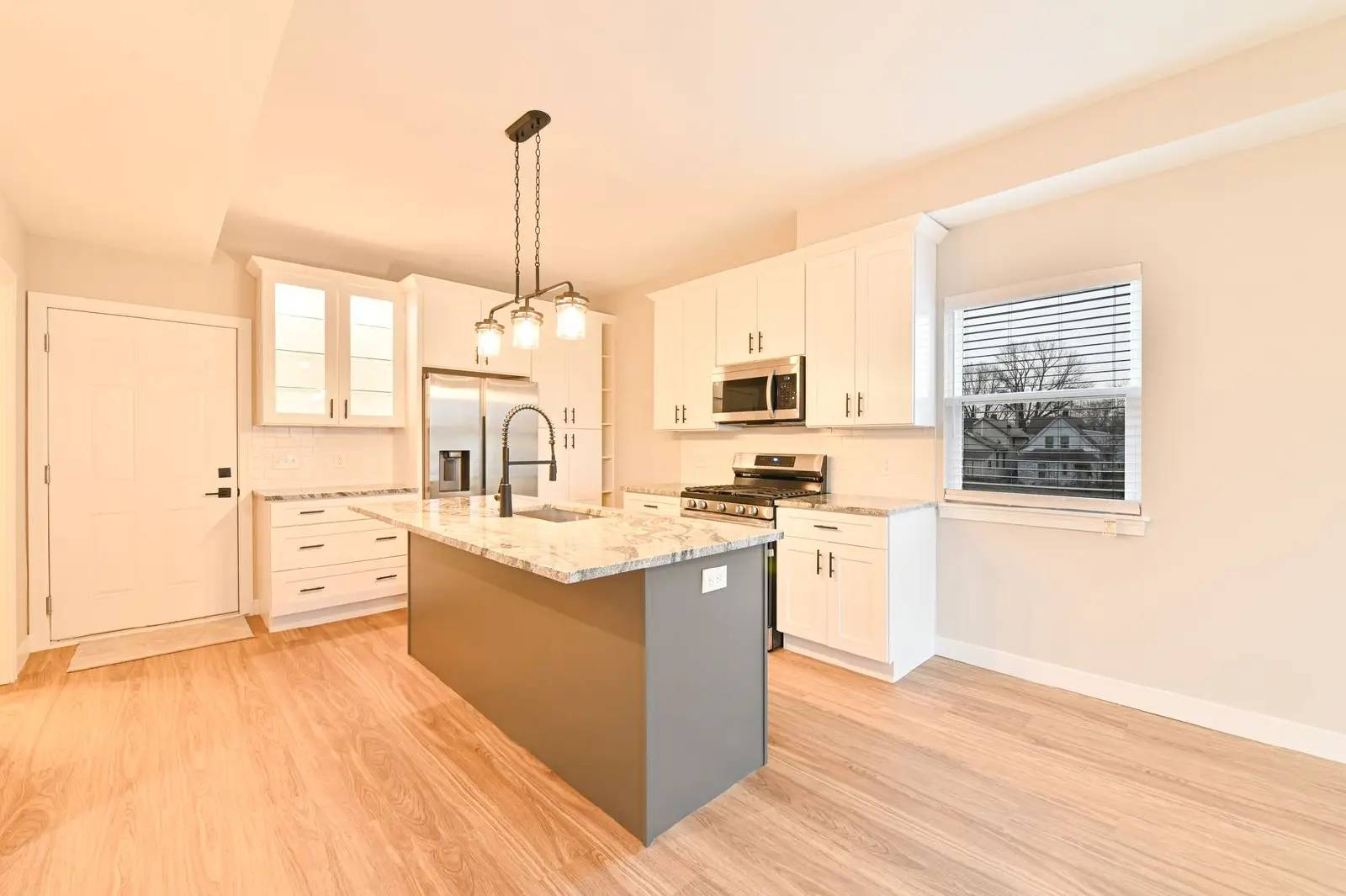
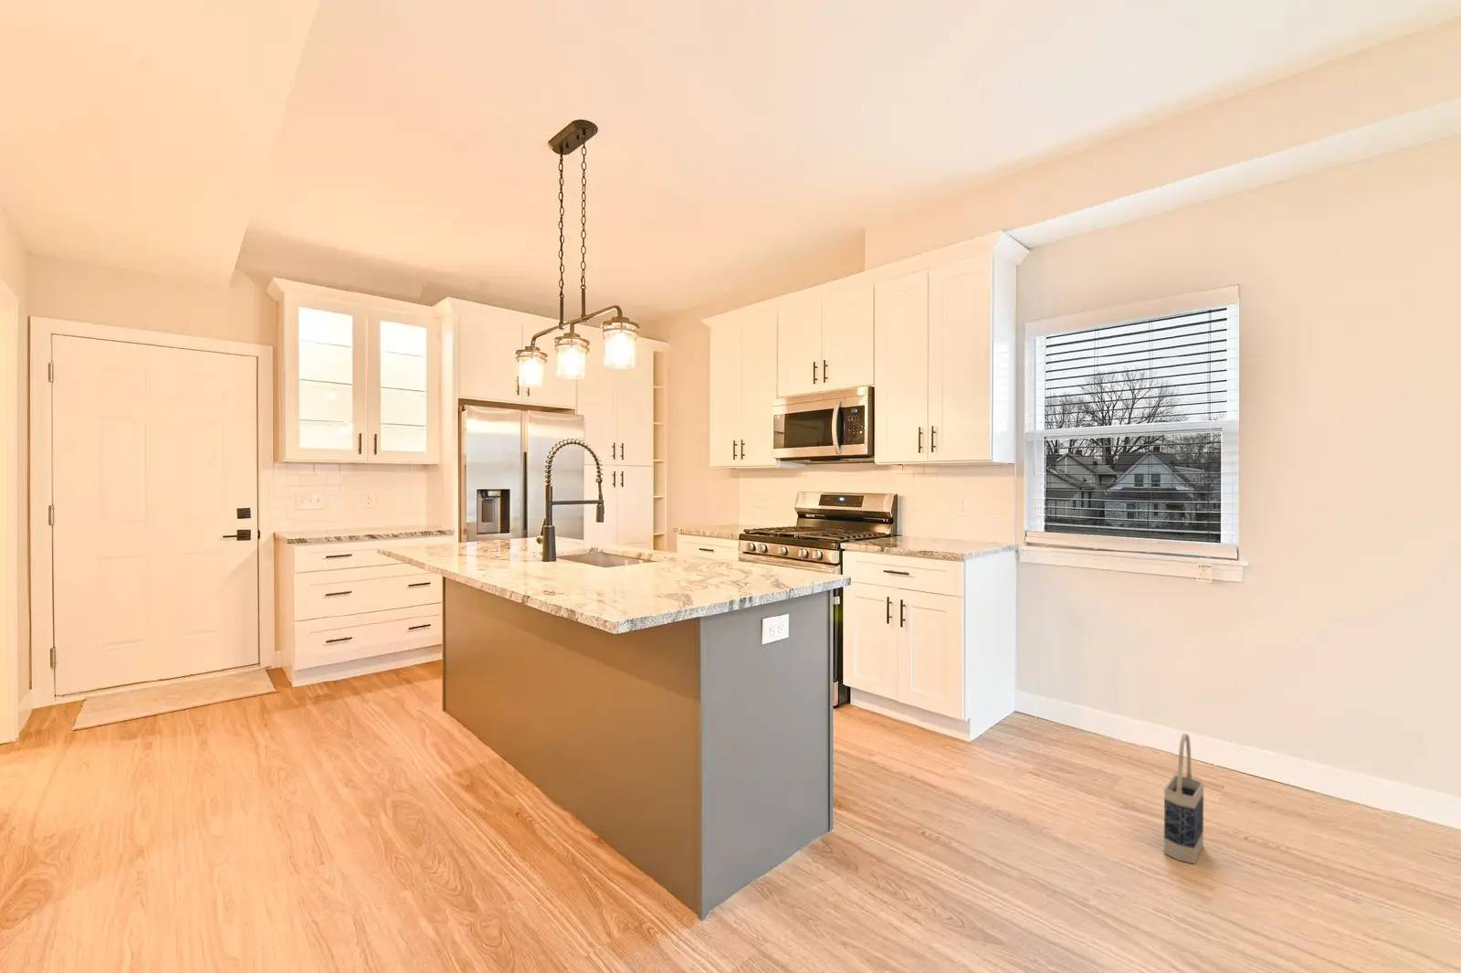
+ bag [1164,733,1205,864]
